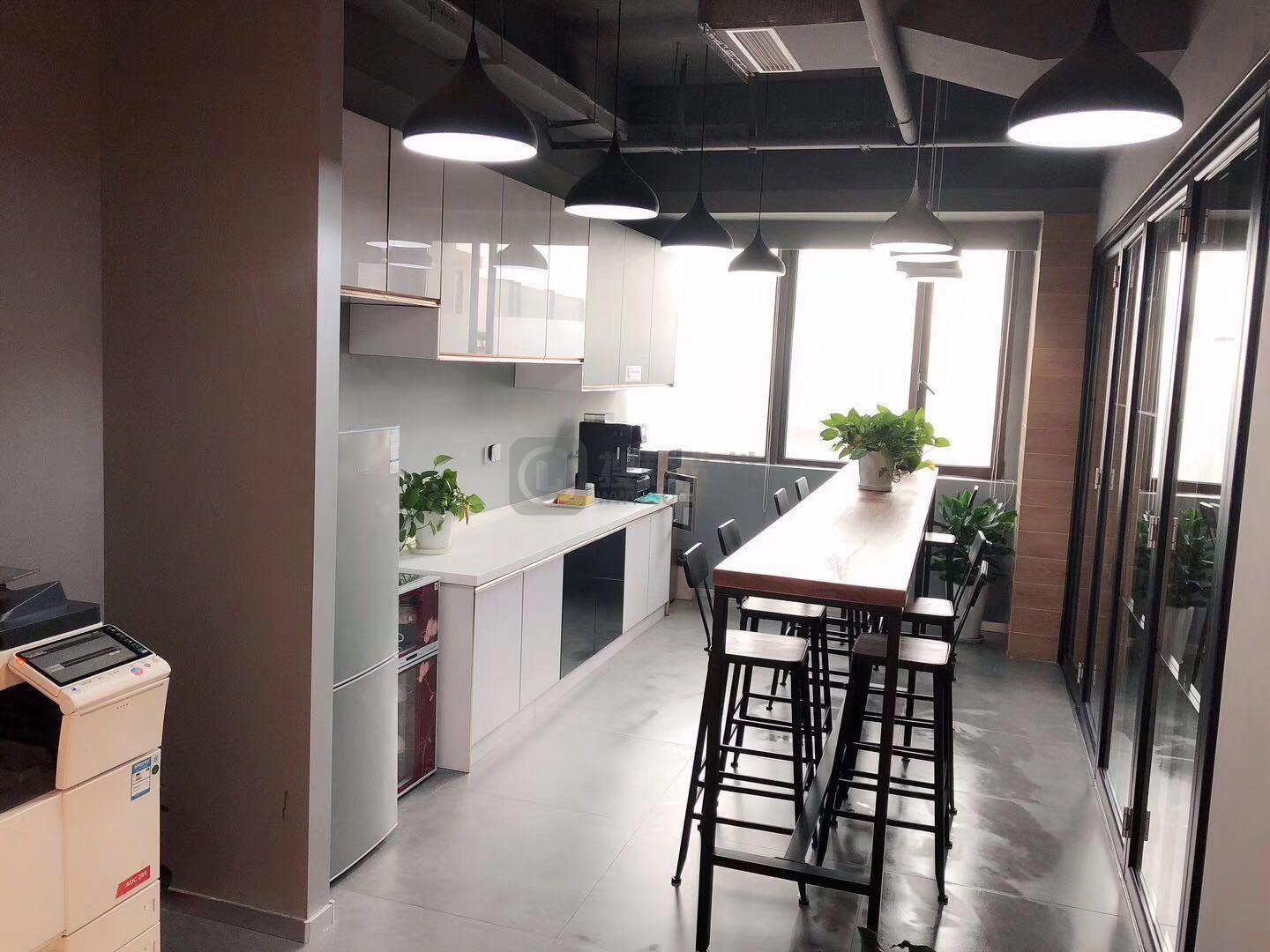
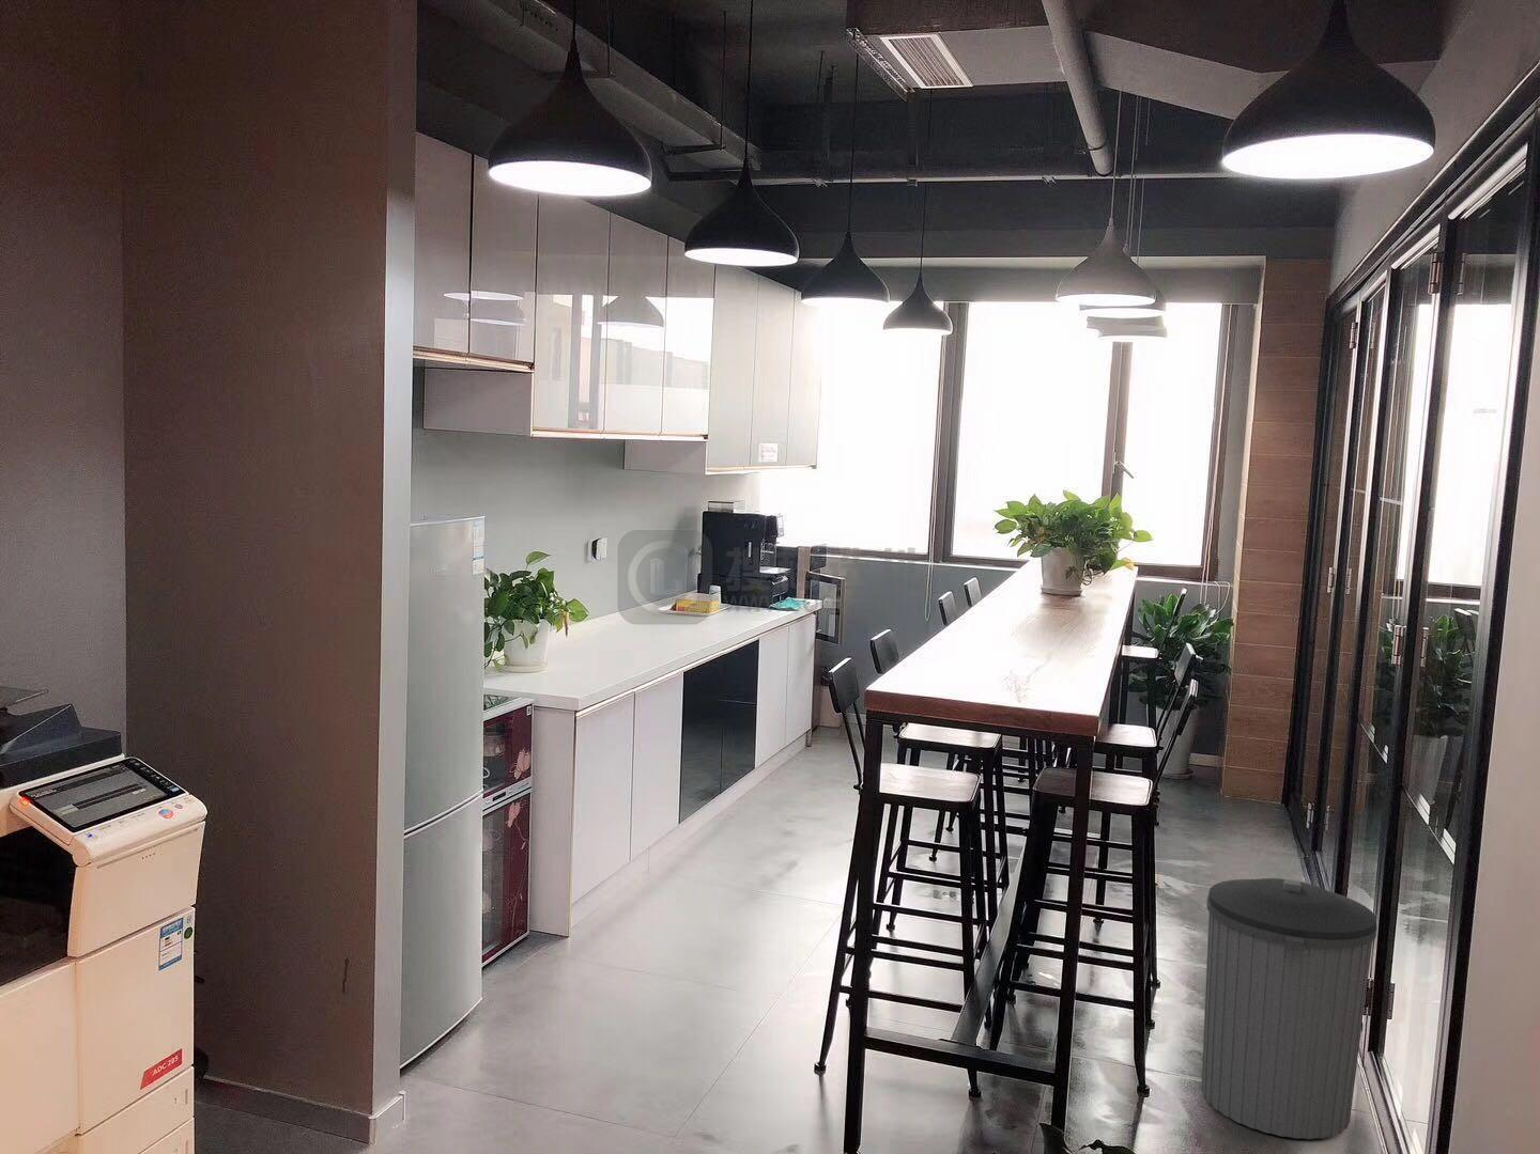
+ trash can [1200,878,1378,1141]
